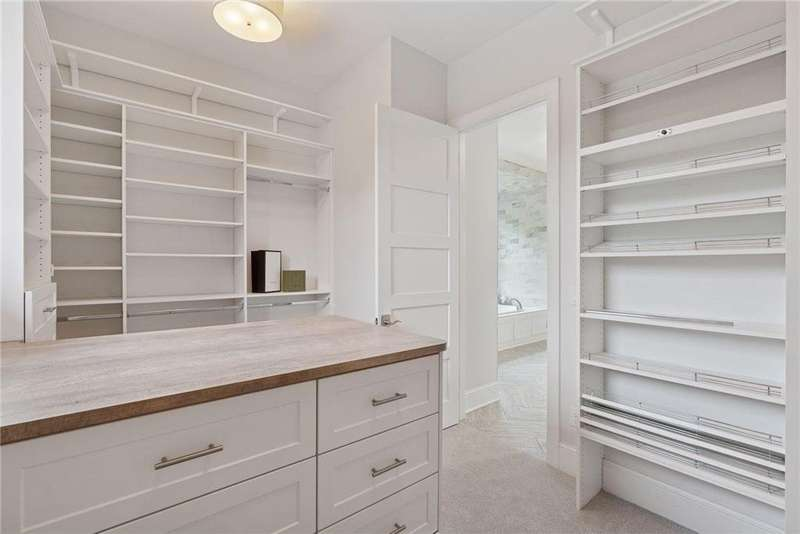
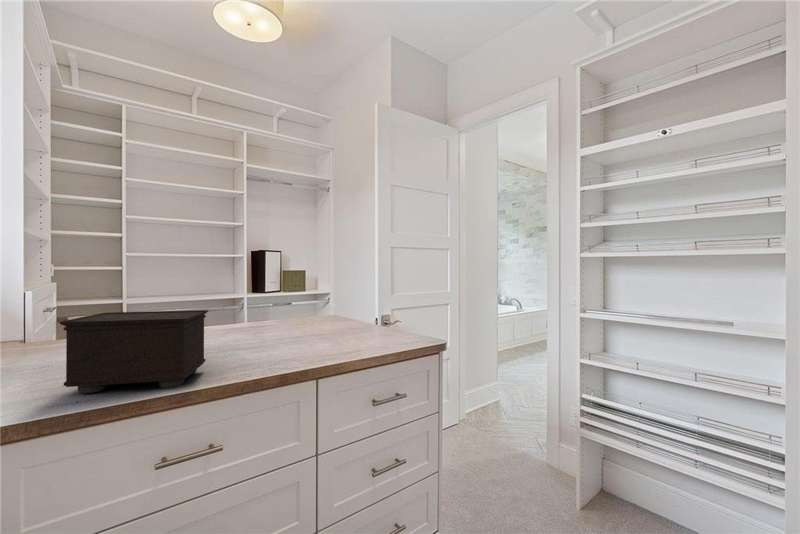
+ nightstand [57,309,210,394]
